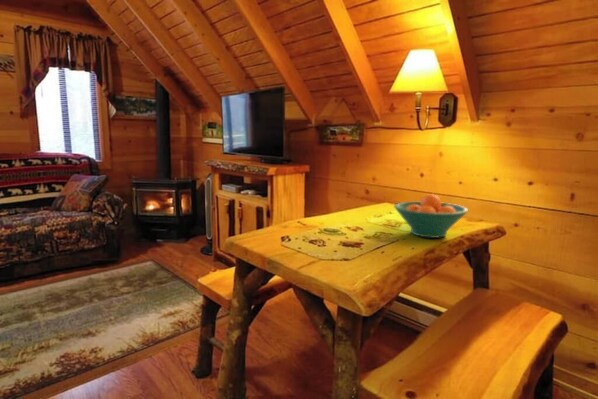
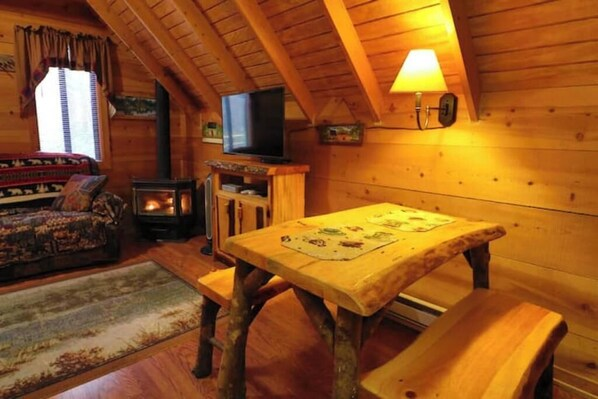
- fruit bowl [393,193,469,239]
